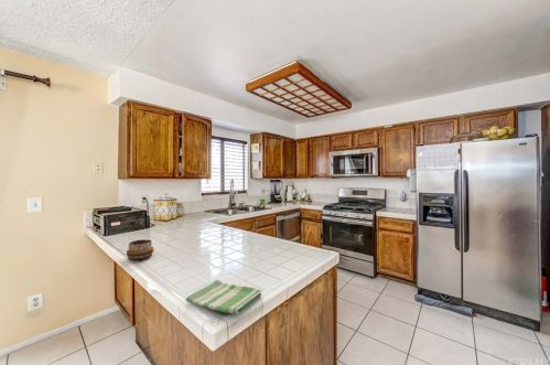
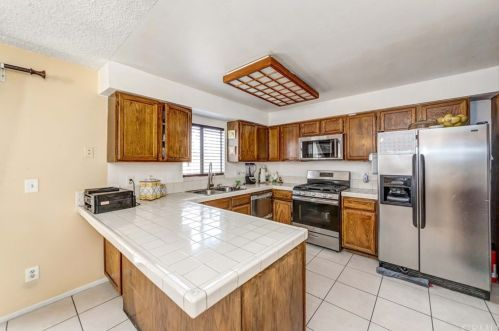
- decorative bowl [126,238,155,261]
- dish towel [185,279,262,315]
